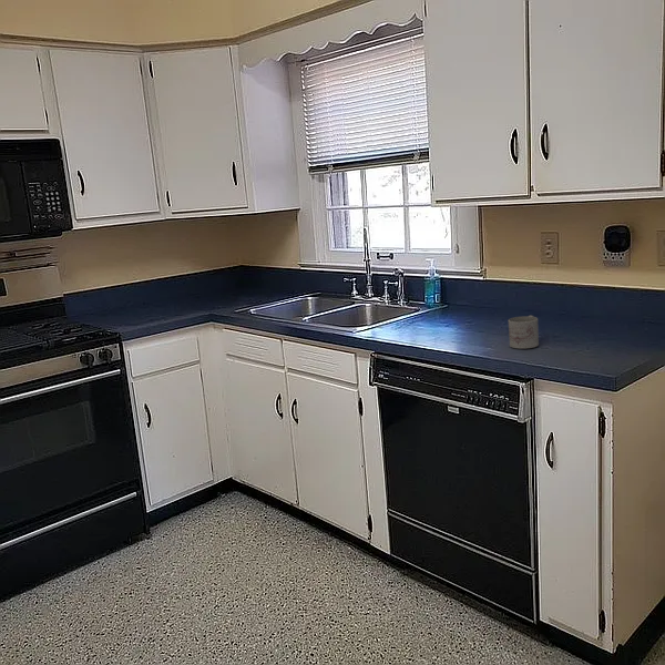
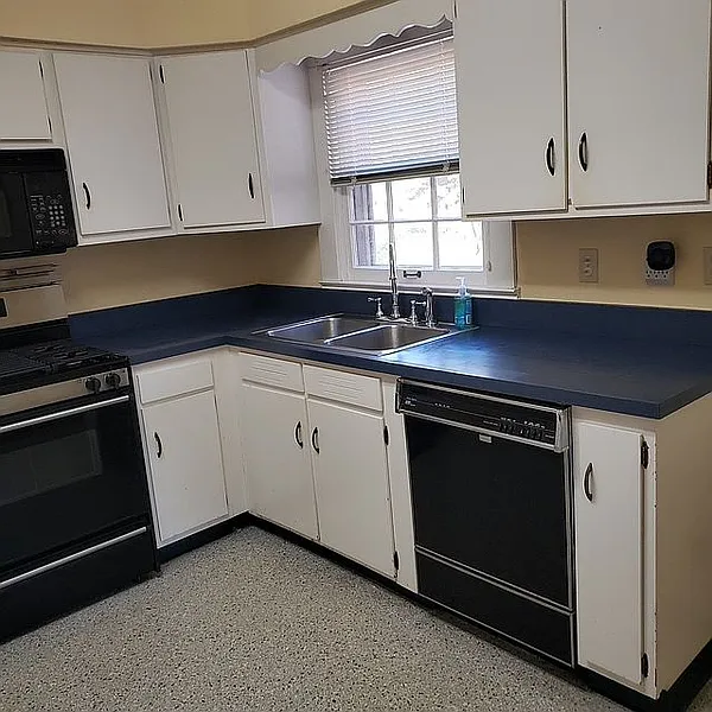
- mug [508,315,540,350]
